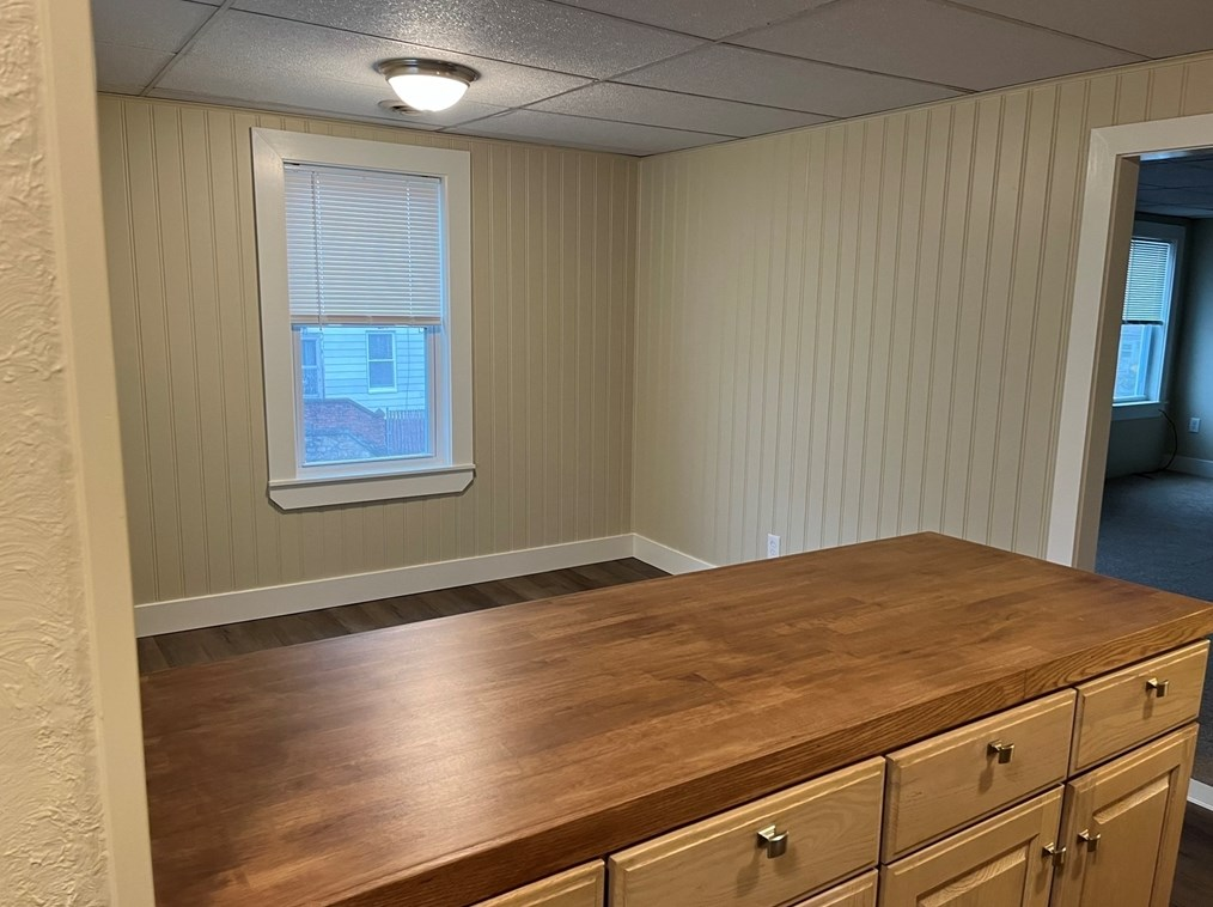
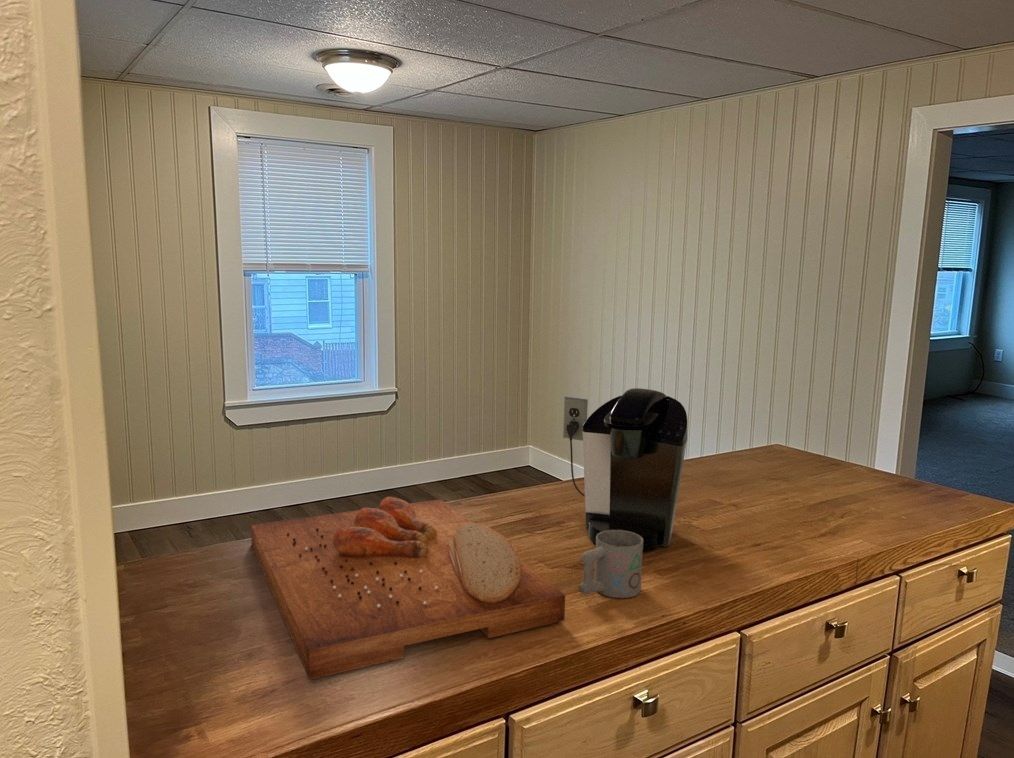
+ mug [578,530,644,599]
+ cutting board [250,496,566,681]
+ coffee maker [562,387,688,552]
